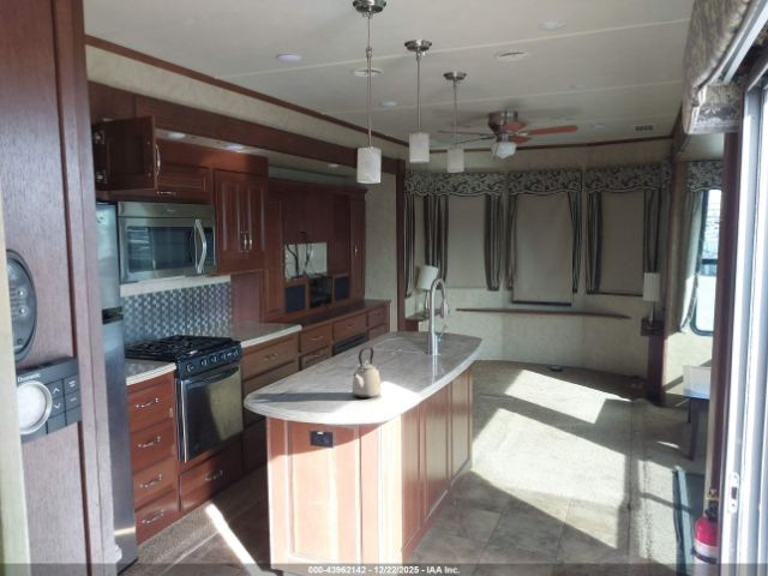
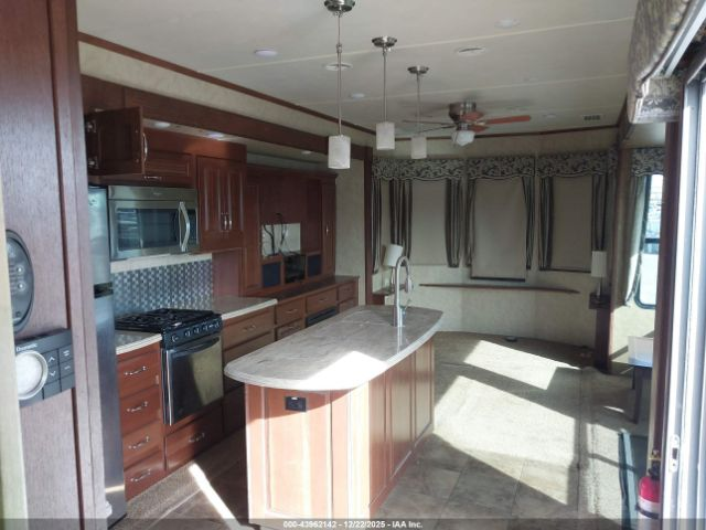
- kettle [350,346,383,400]
